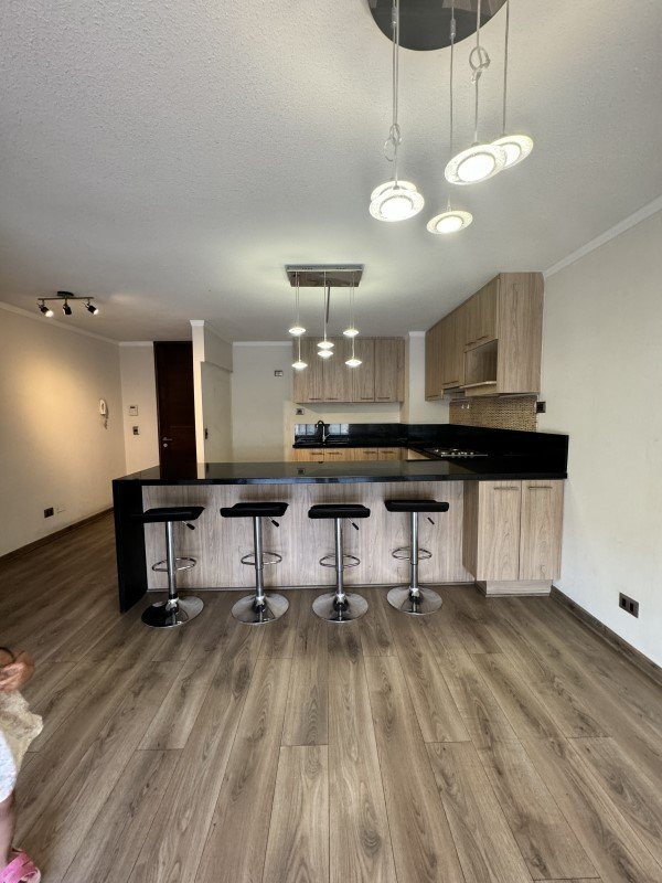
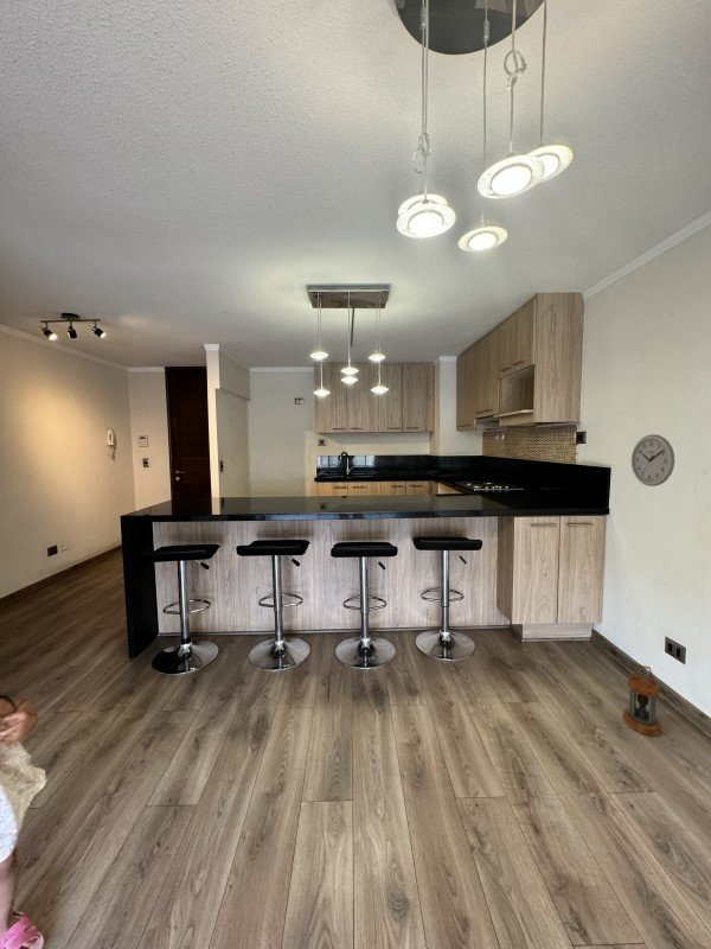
+ lantern [622,664,662,737]
+ wall clock [630,433,675,488]
